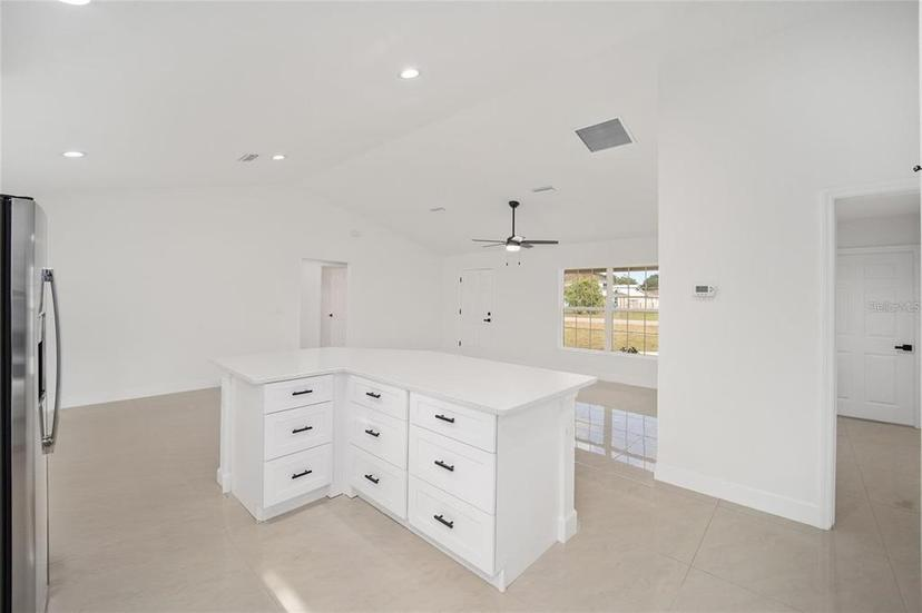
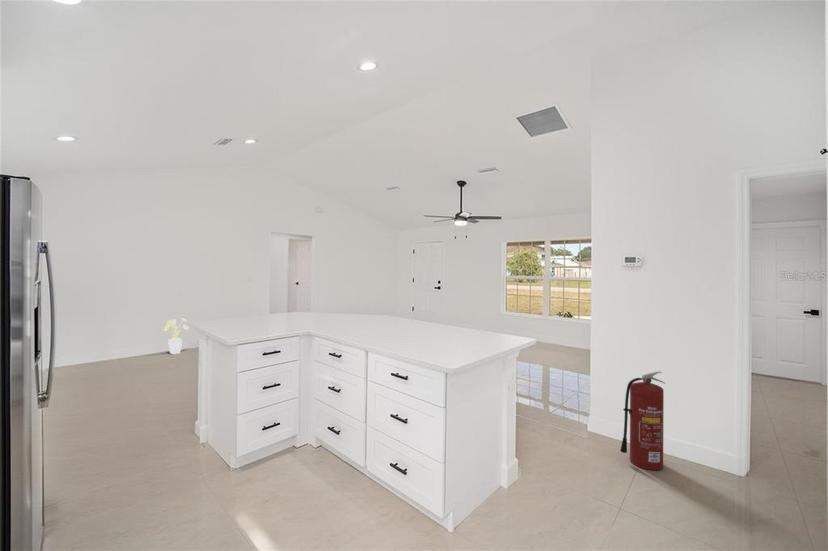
+ fire extinguisher [619,371,666,471]
+ house plant [162,318,190,355]
